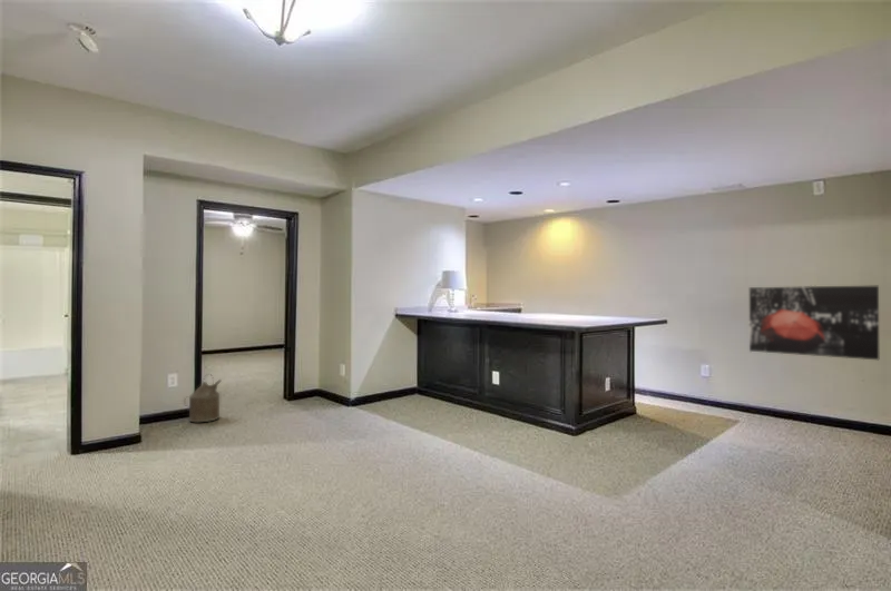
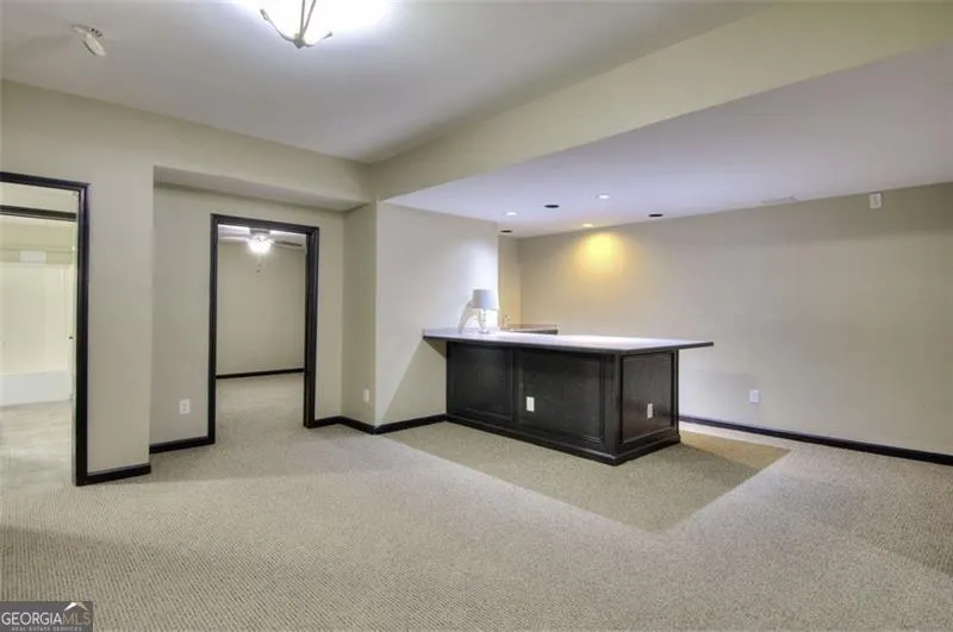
- watering can [183,373,223,423]
- wall art [748,285,880,361]
